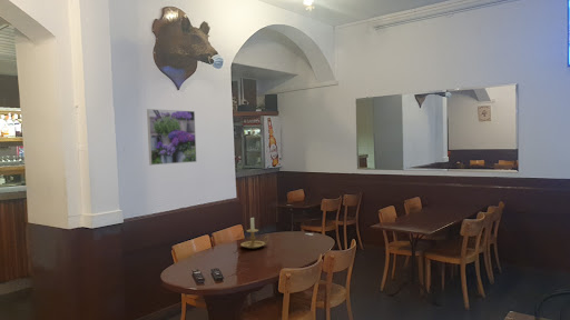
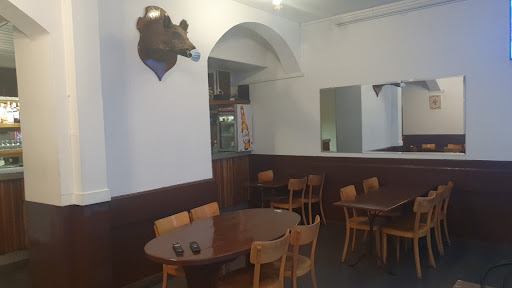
- candle holder [239,216,269,250]
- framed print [146,108,198,166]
